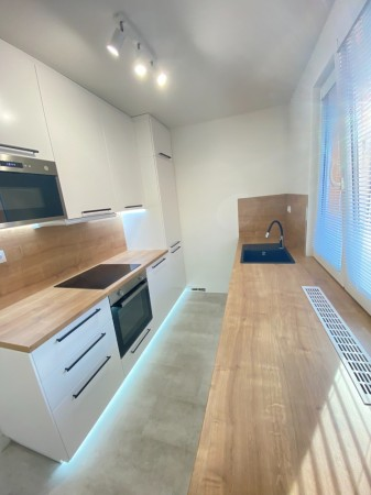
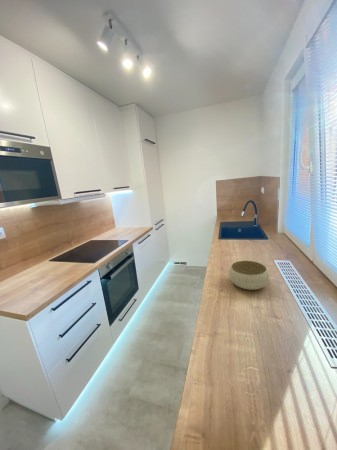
+ bowl [228,259,270,291]
